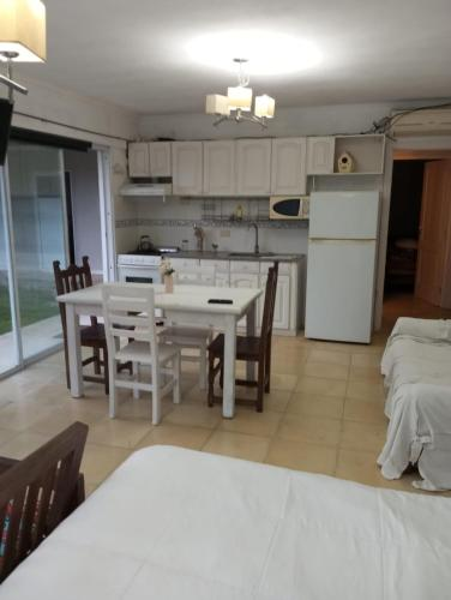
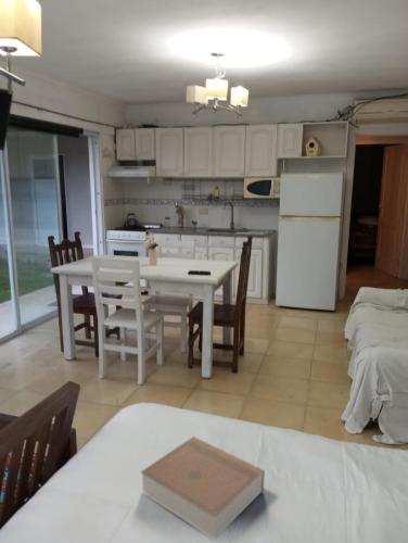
+ book [140,435,266,541]
